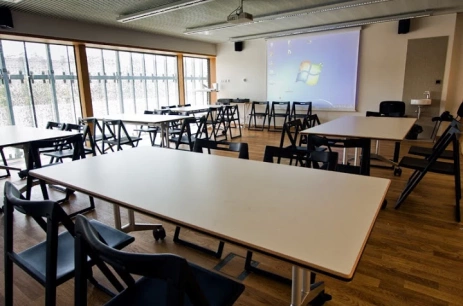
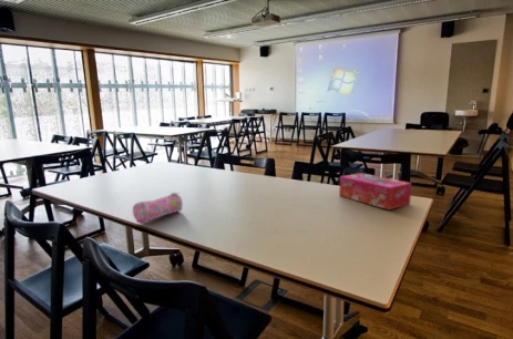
+ tissue box [338,172,412,210]
+ pencil case [132,192,184,224]
